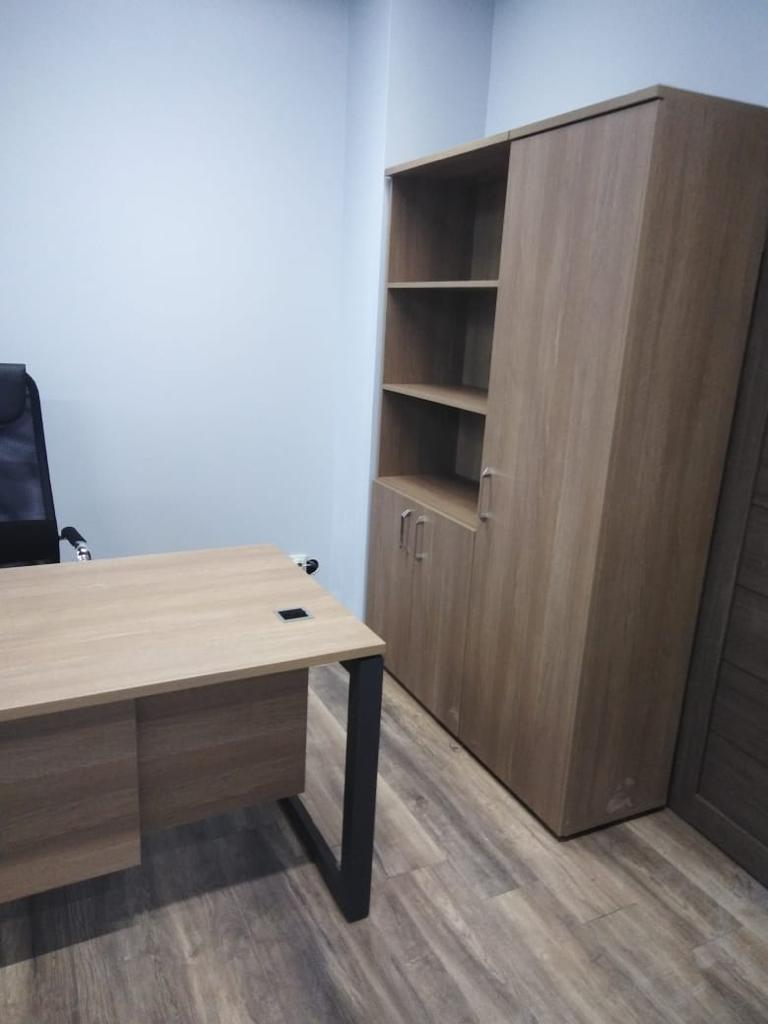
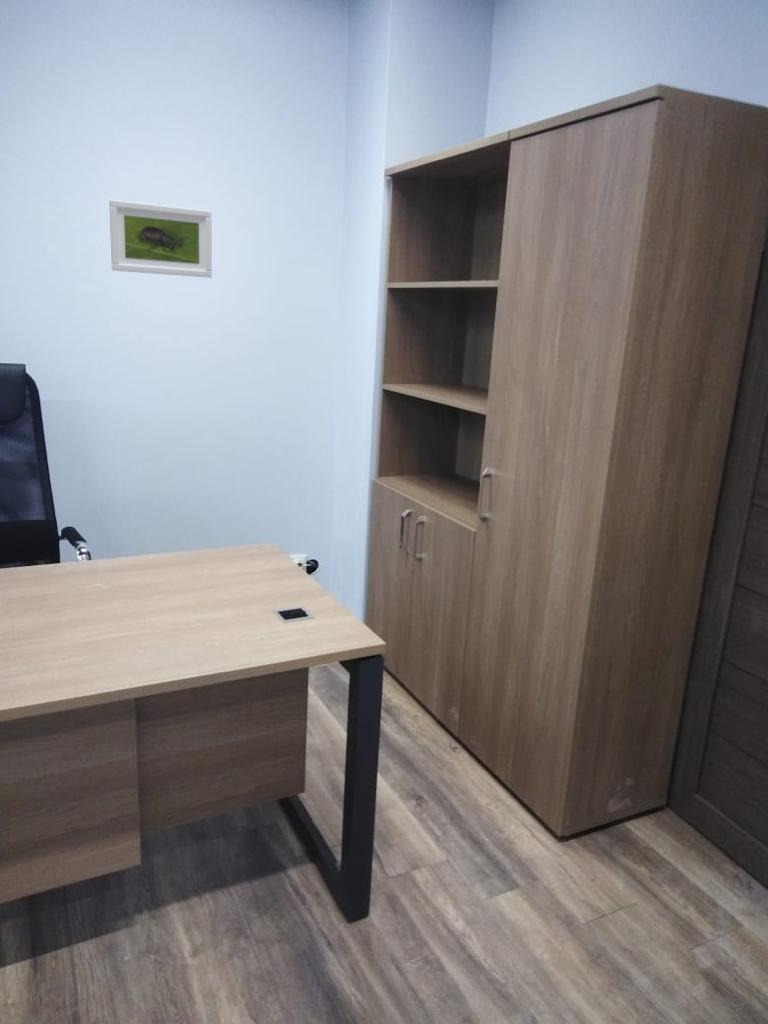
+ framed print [108,199,213,279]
